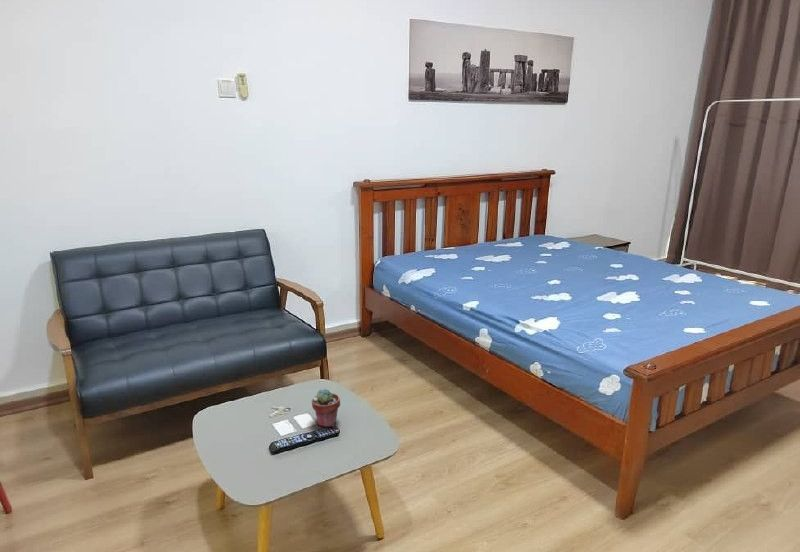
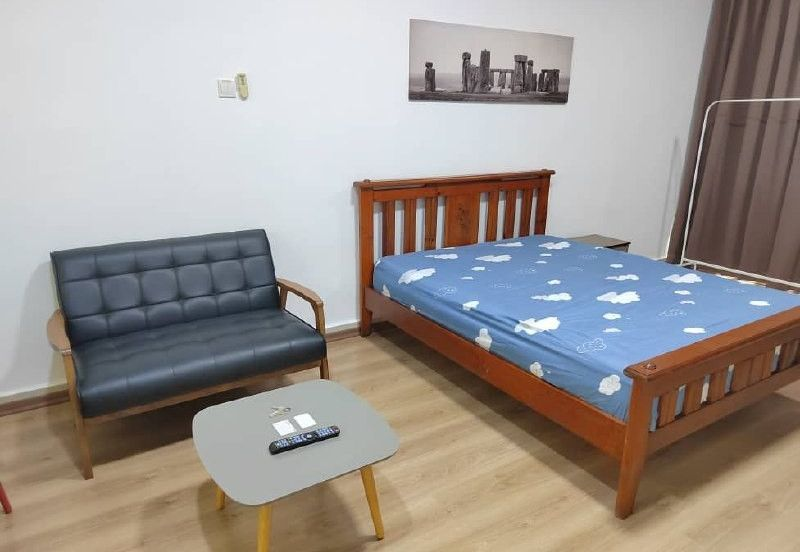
- potted succulent [311,388,341,428]
